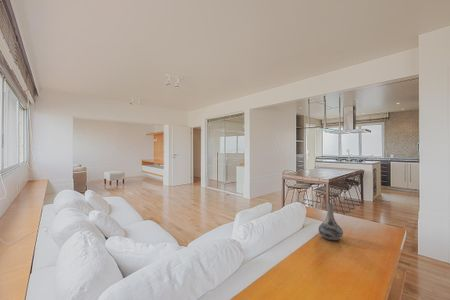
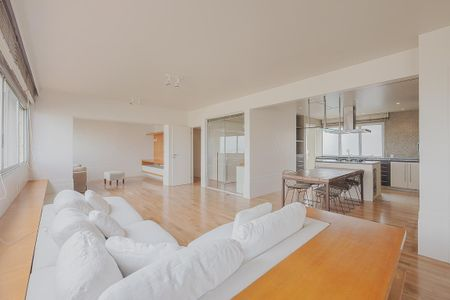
- decorative vase [317,202,344,241]
